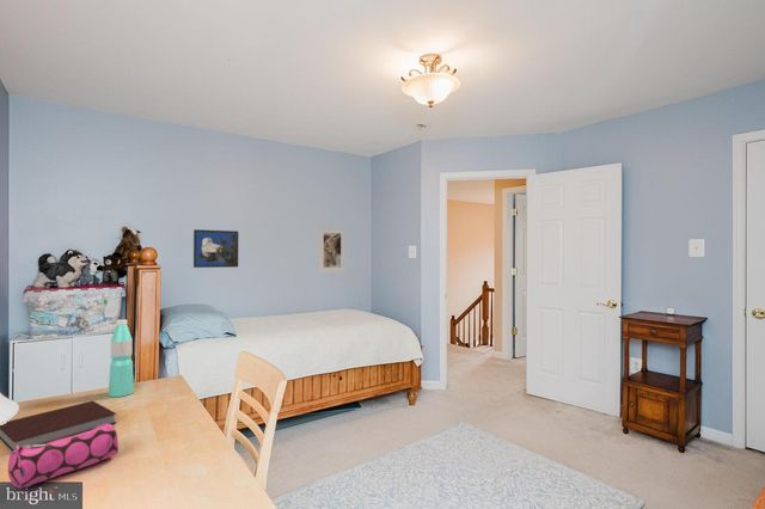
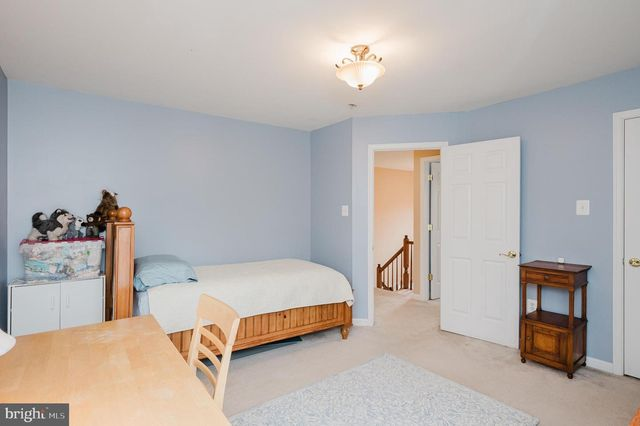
- water bottle [108,319,135,398]
- pencil case [7,423,120,490]
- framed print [192,228,239,269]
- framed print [317,226,347,274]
- notebook [0,400,117,452]
